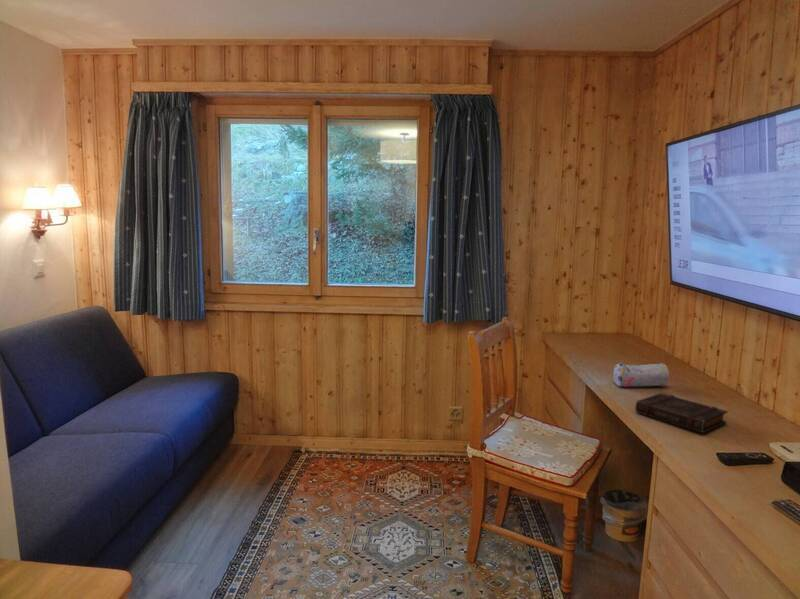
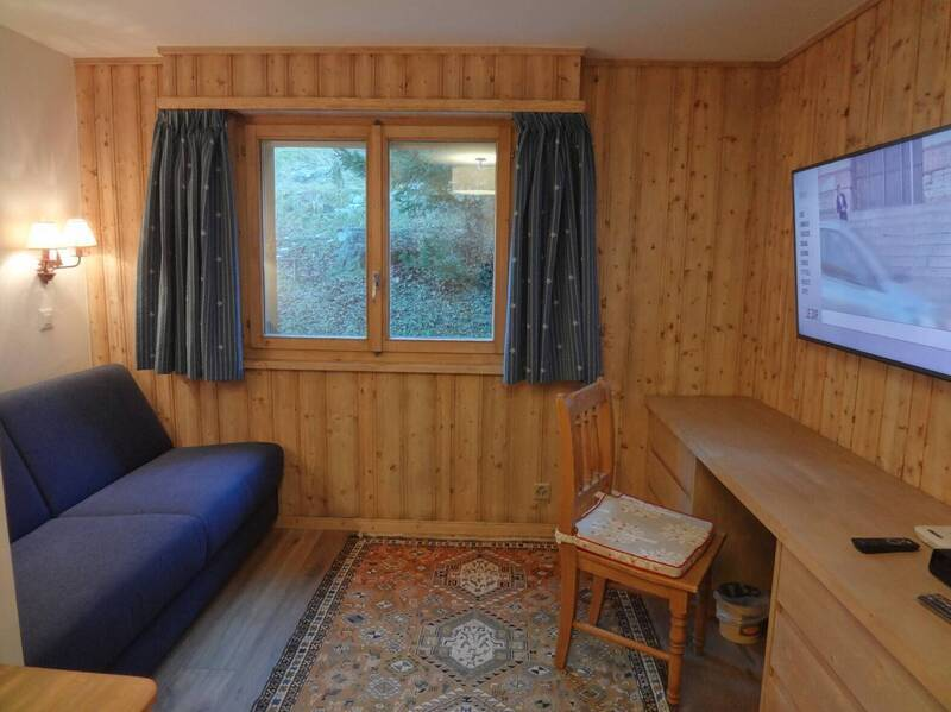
- book [634,392,729,434]
- pencil case [612,363,670,388]
